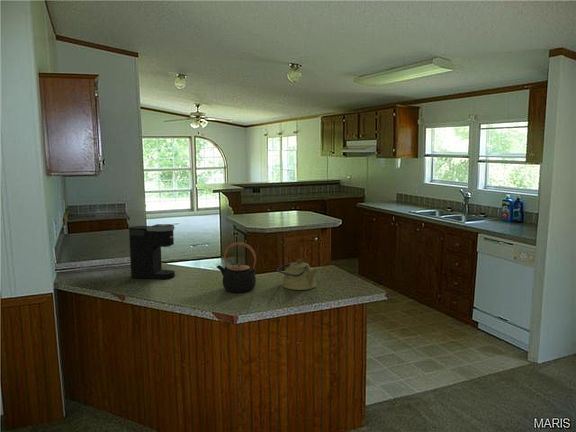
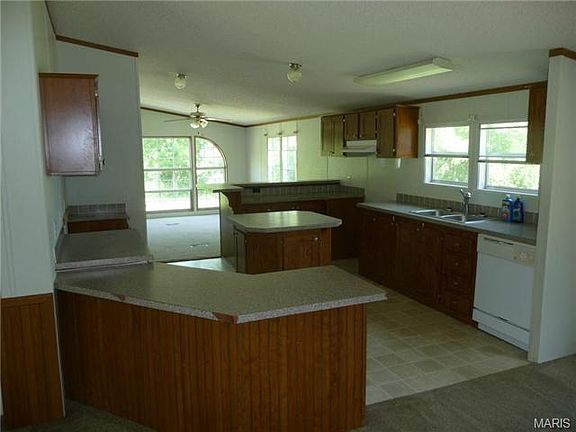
- coffee maker [128,223,176,280]
- teapot [216,241,257,294]
- kettle [276,259,318,291]
